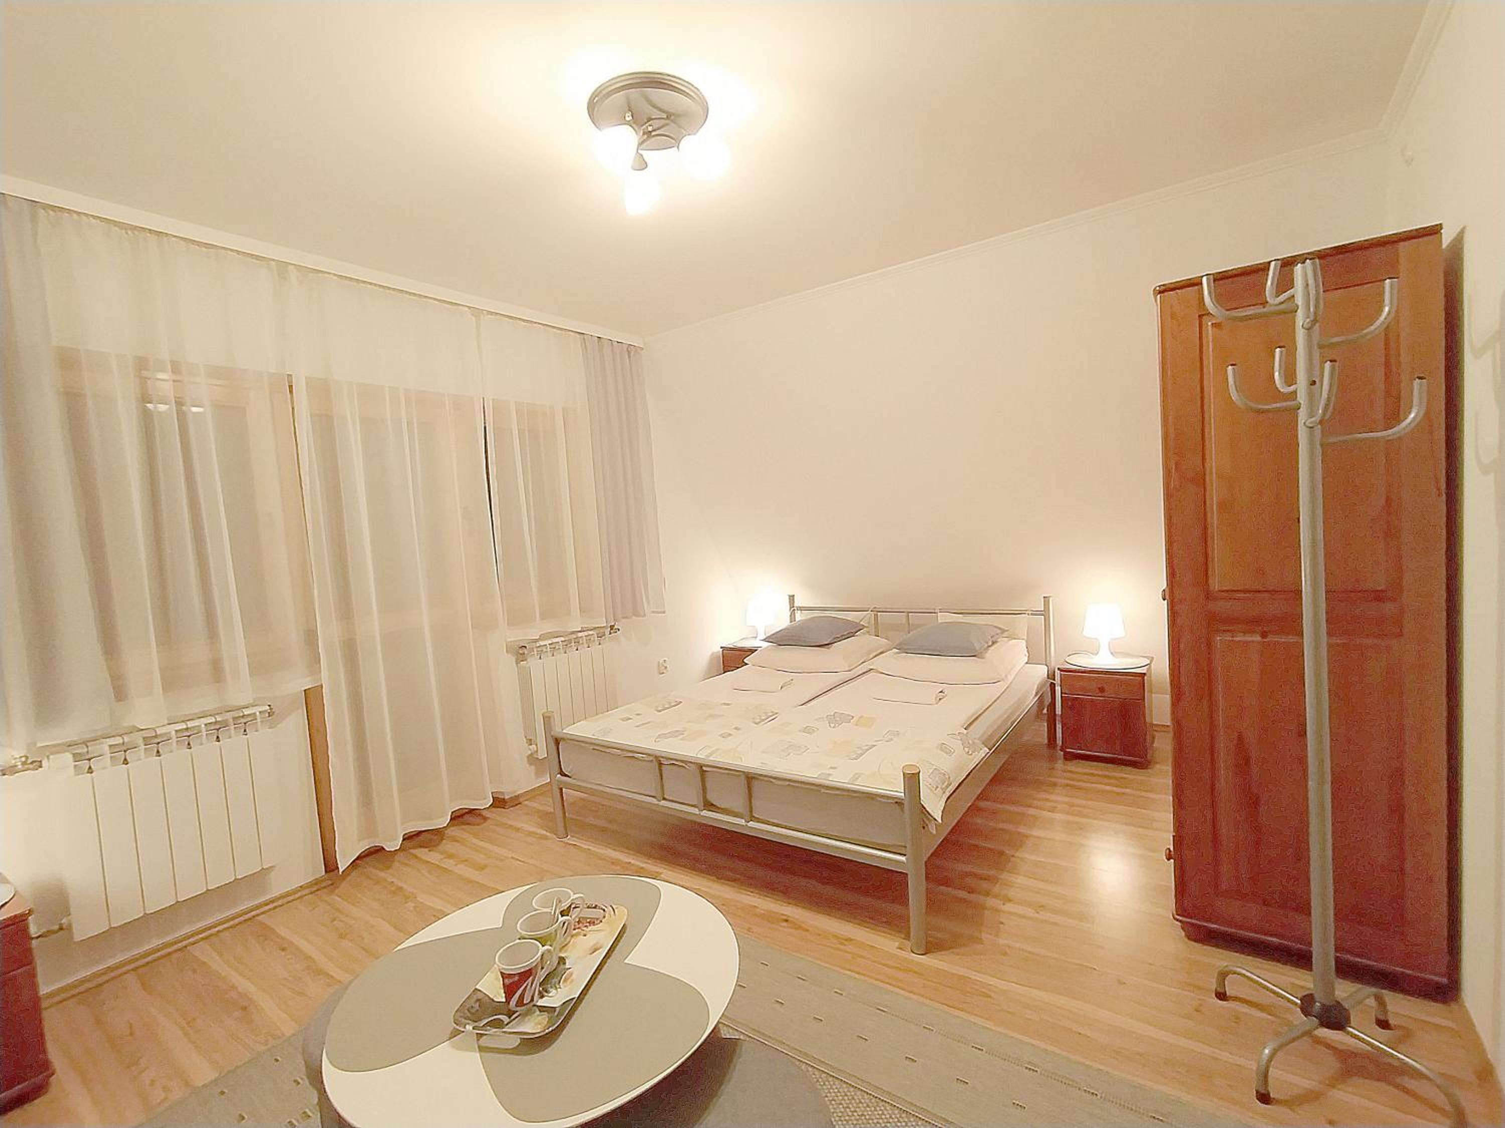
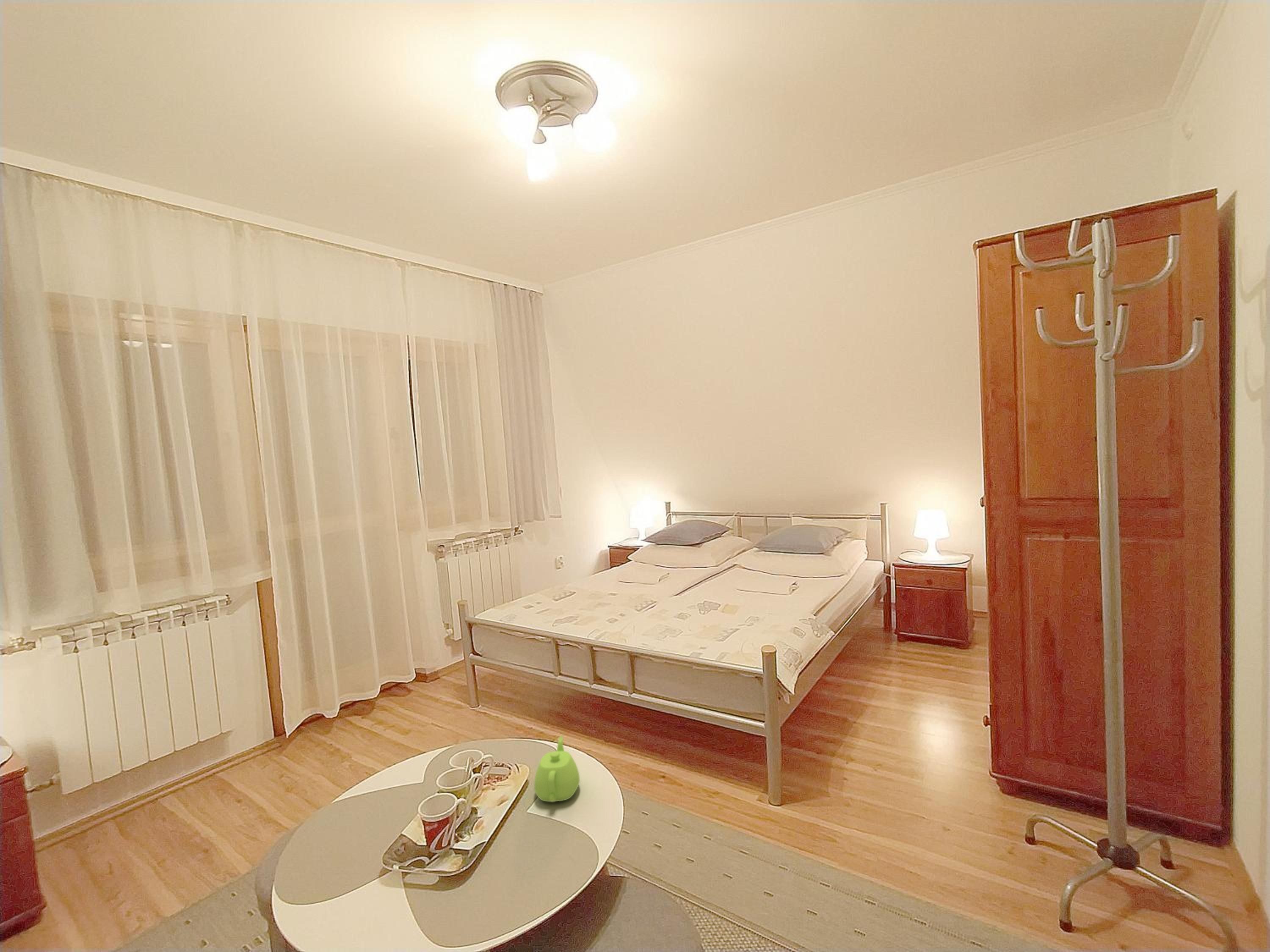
+ teapot [534,735,580,802]
